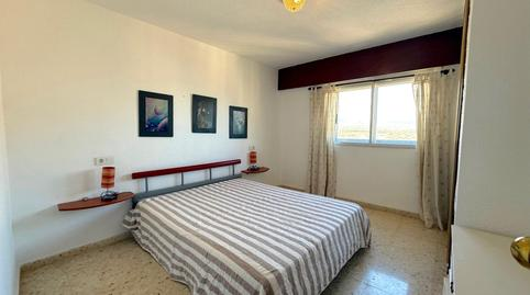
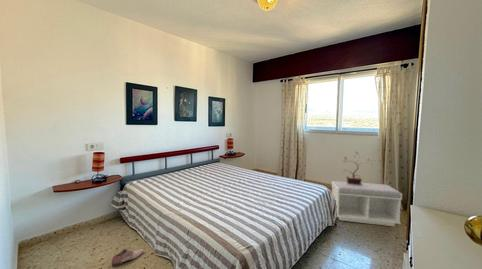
+ shoe [111,248,144,267]
+ potted plant [342,151,378,185]
+ bench [331,180,403,227]
